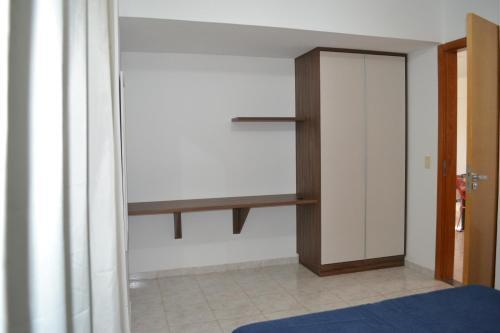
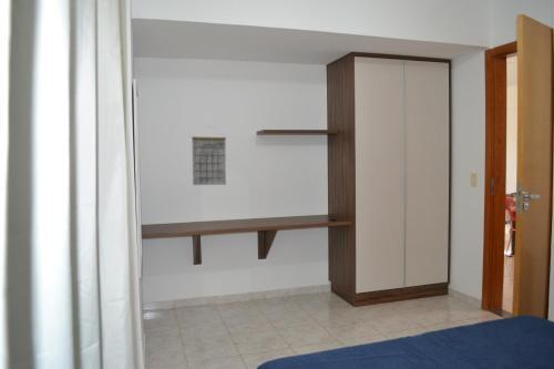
+ calendar [191,125,227,186]
